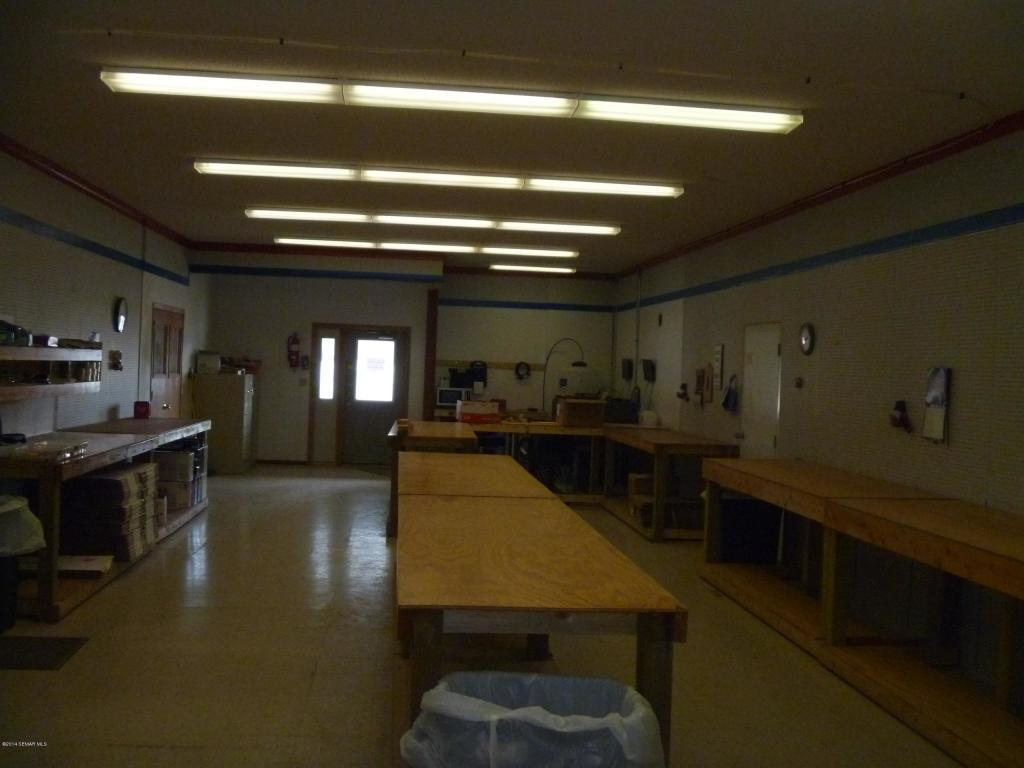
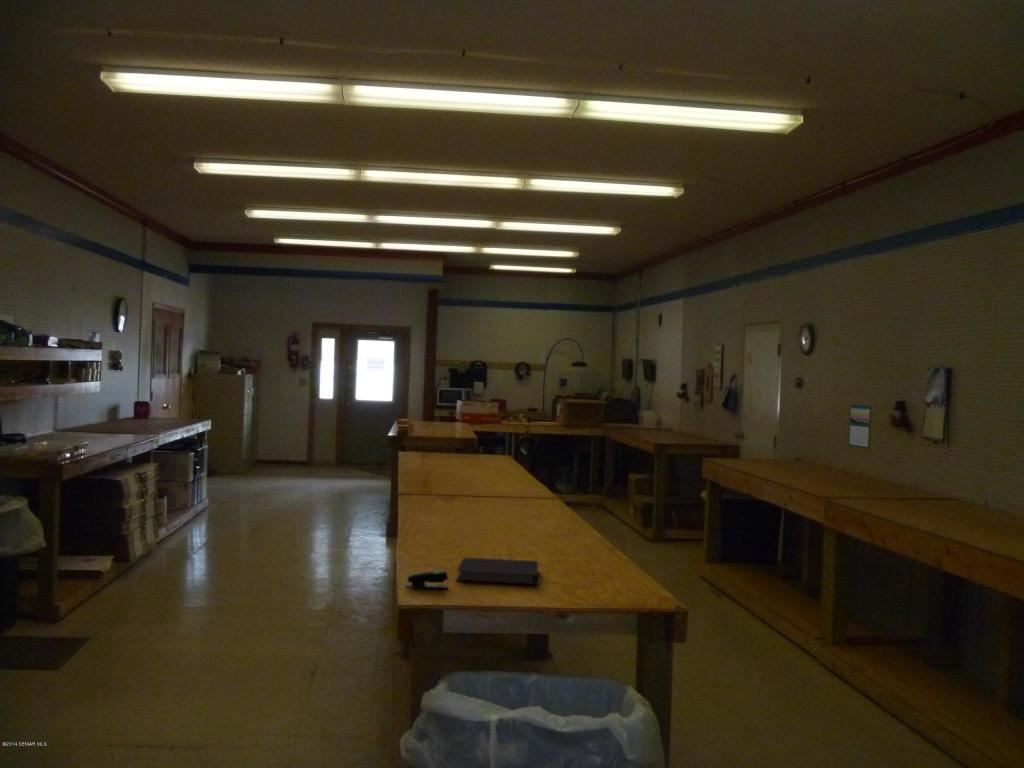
+ stapler [404,570,449,589]
+ calendar [848,402,873,450]
+ notebook [455,556,539,586]
